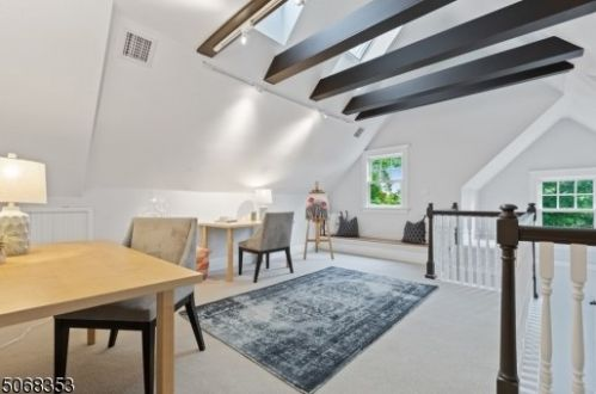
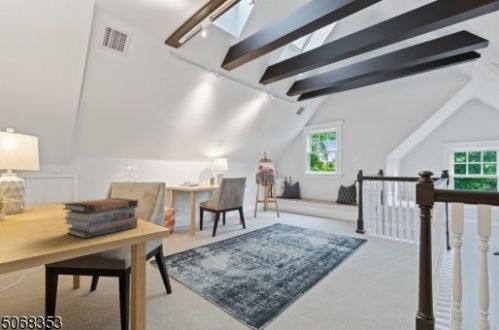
+ book stack [61,197,139,239]
